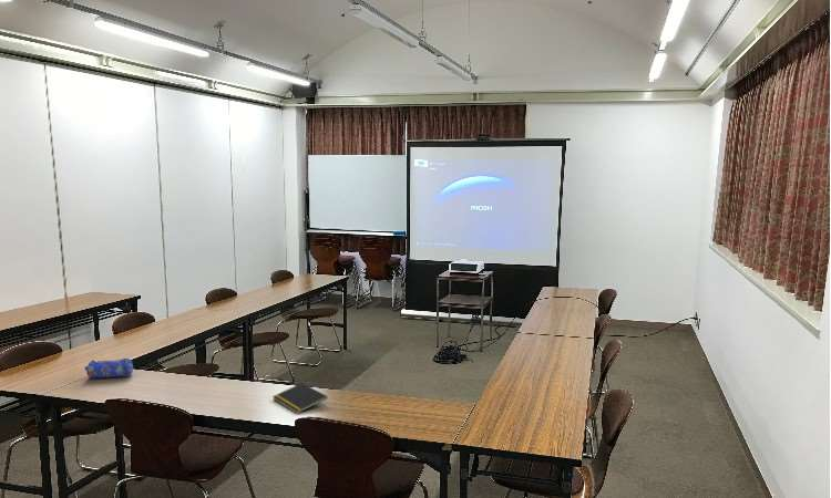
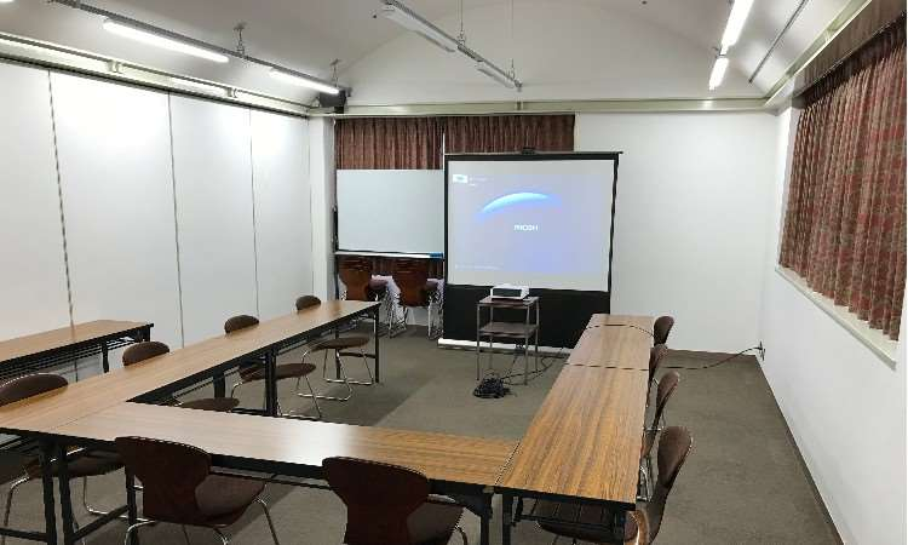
- pencil case [83,357,134,380]
- notepad [271,382,329,415]
